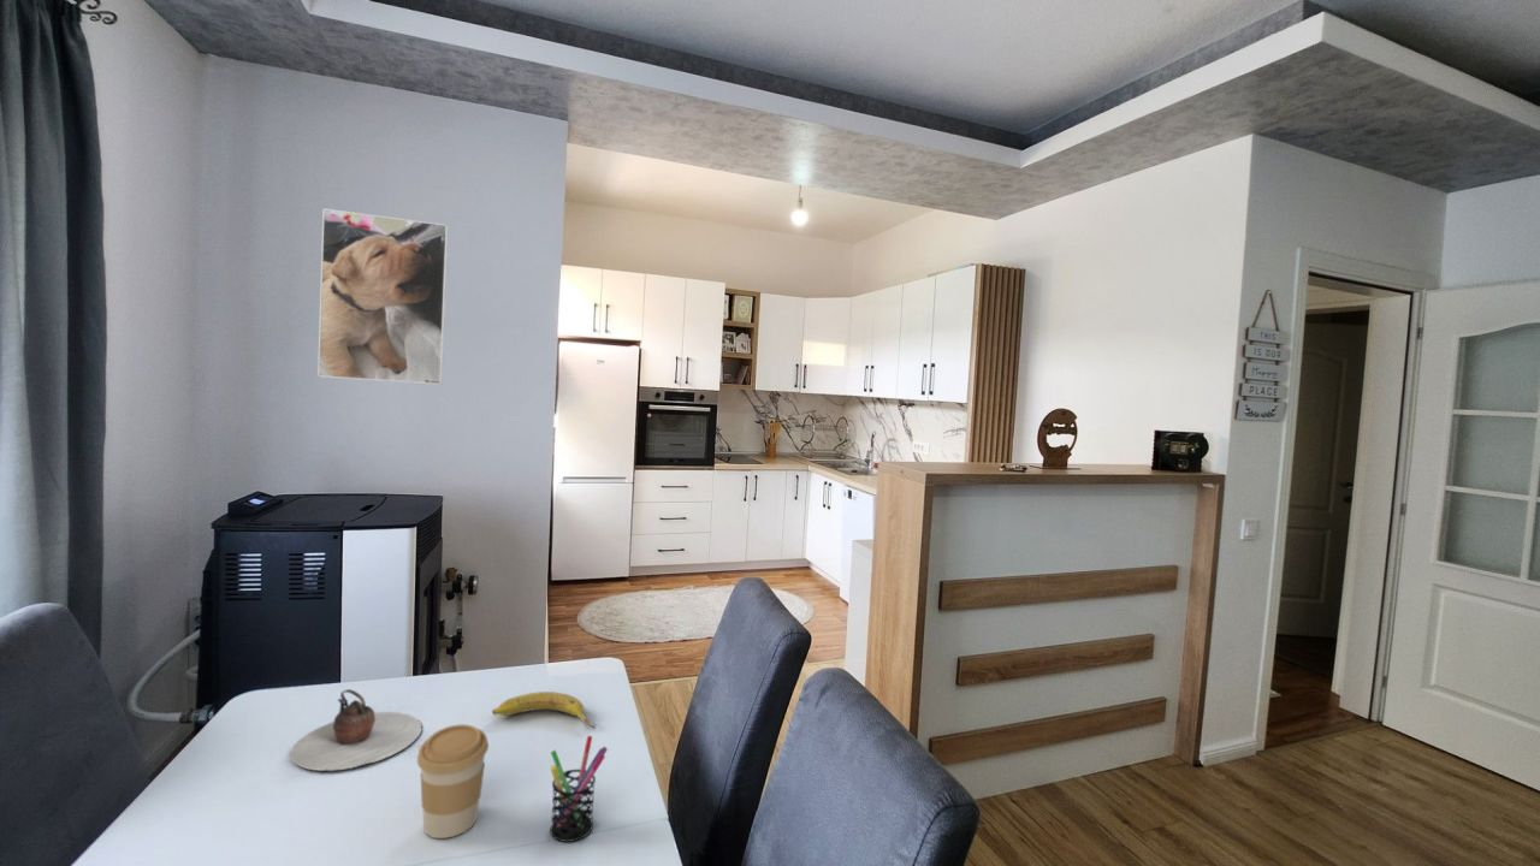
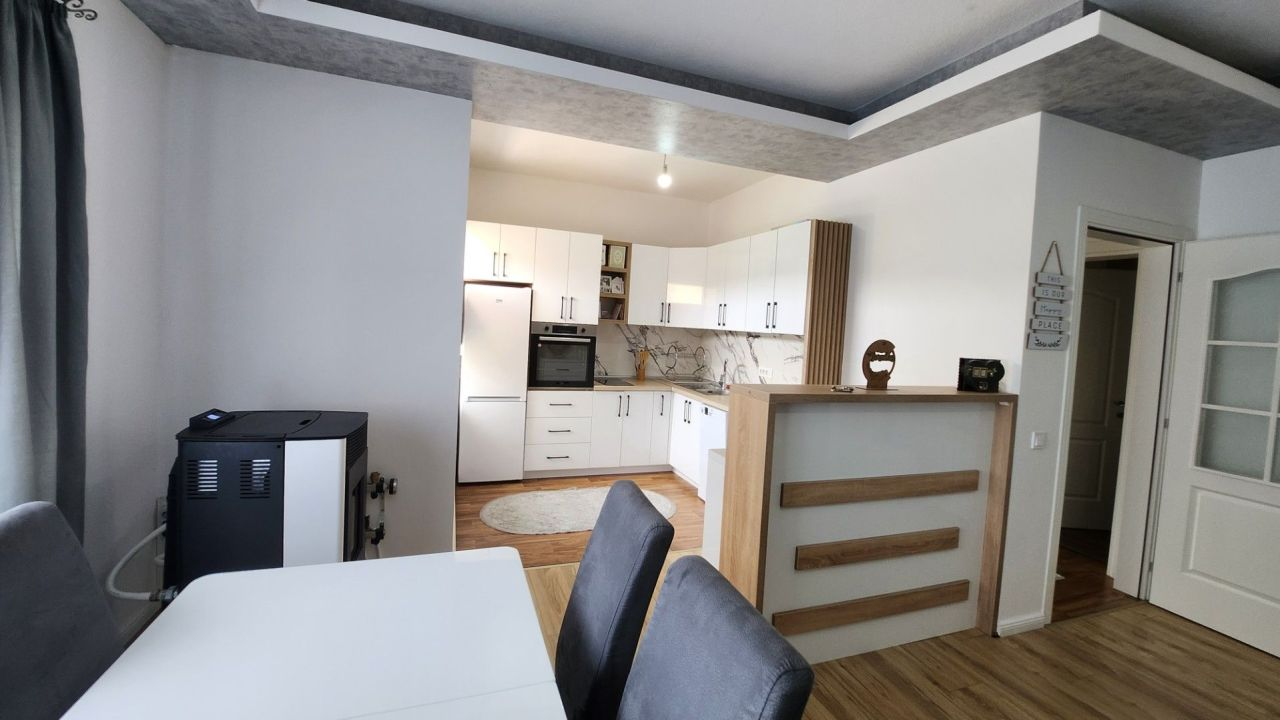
- fruit [491,690,597,729]
- pen holder [549,735,609,843]
- coffee cup [416,723,490,840]
- teapot [289,688,424,772]
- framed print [316,207,450,386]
